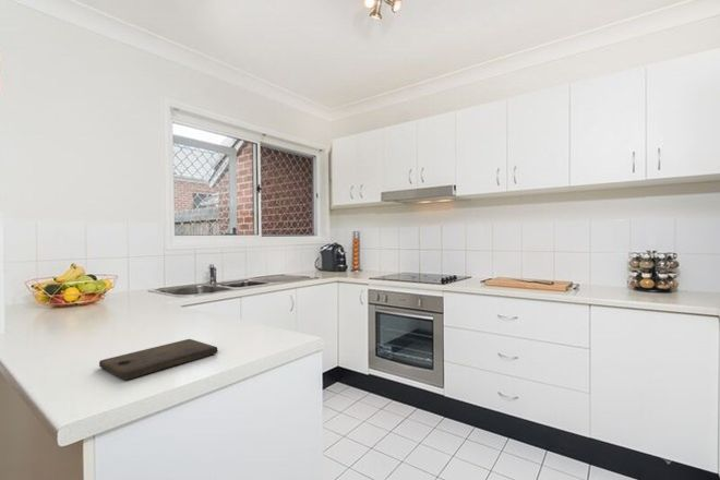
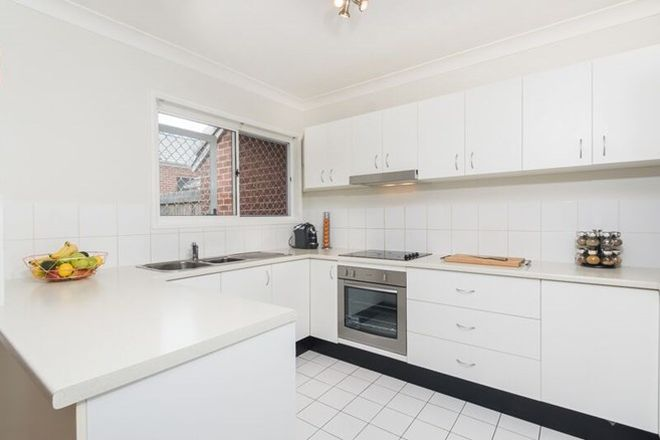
- cutting board [98,338,218,381]
